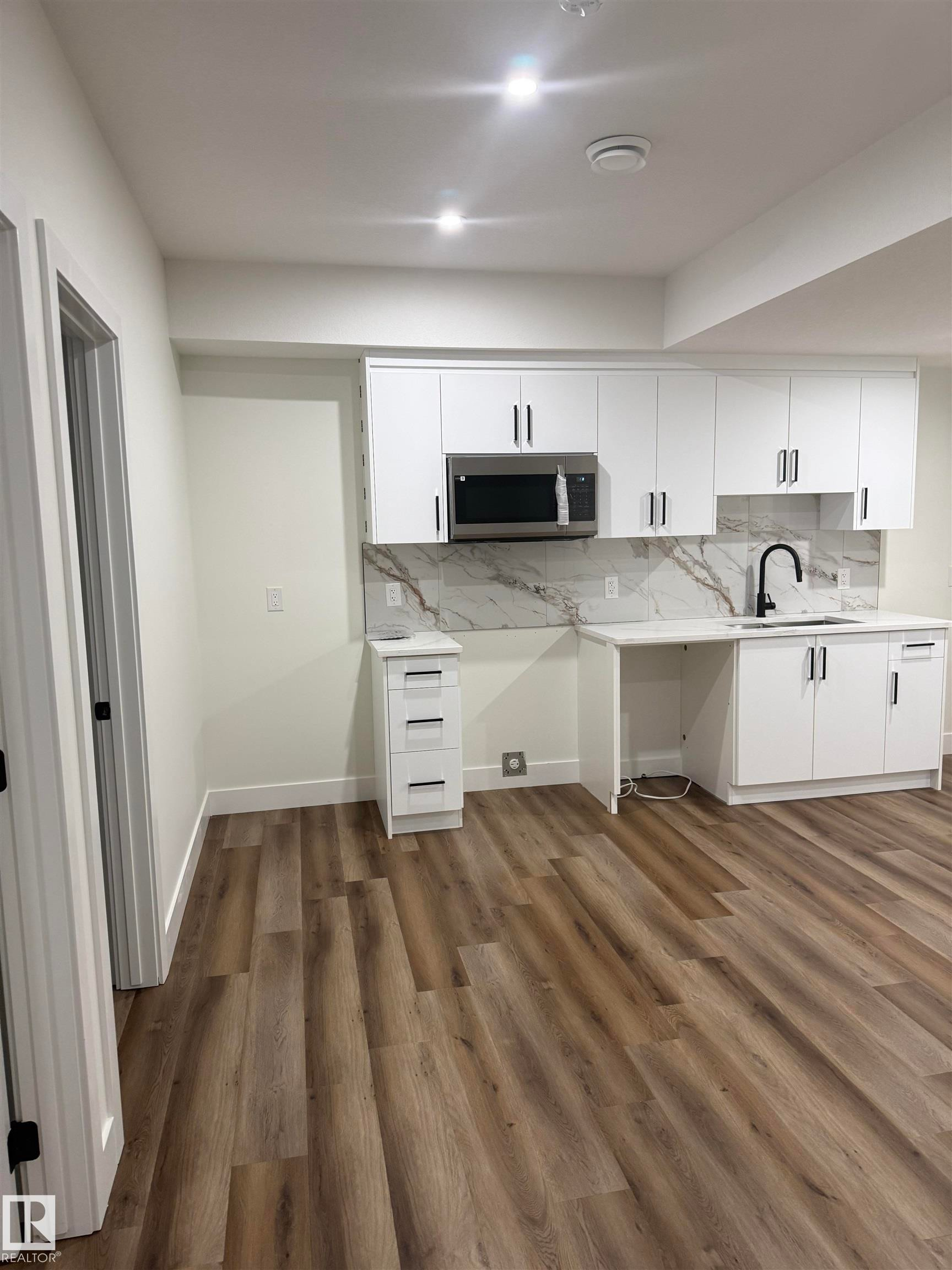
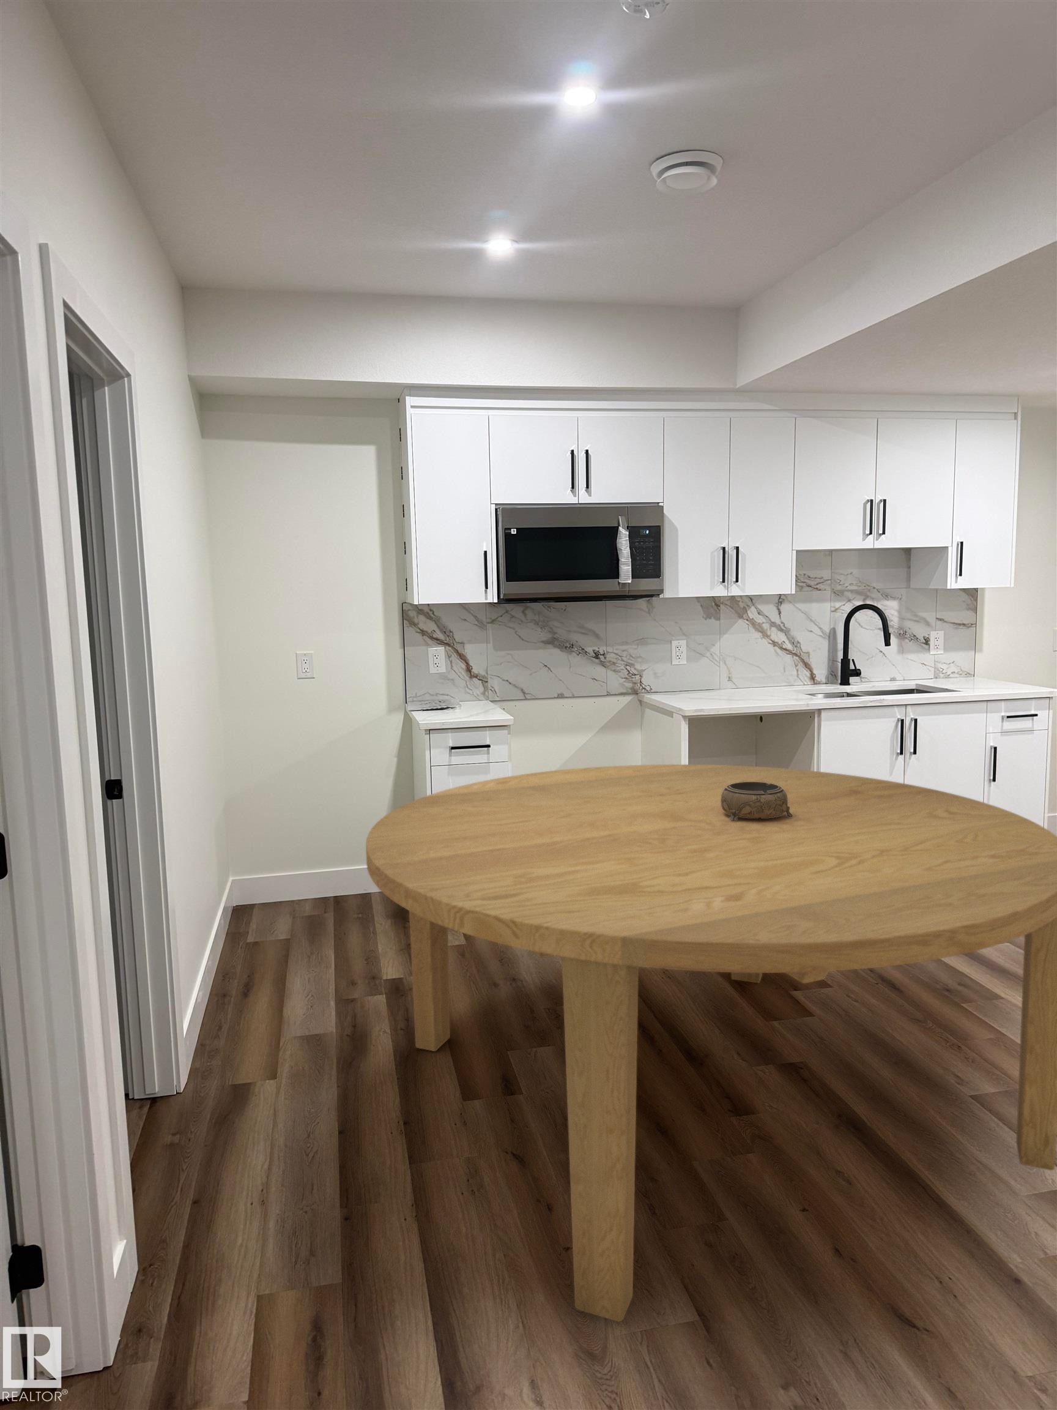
+ decorative bowl [721,782,794,822]
+ dining table [365,764,1057,1322]
